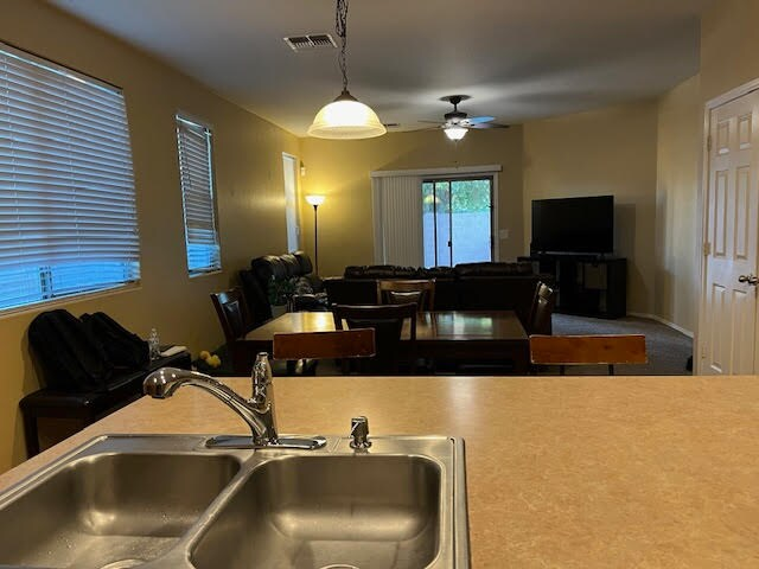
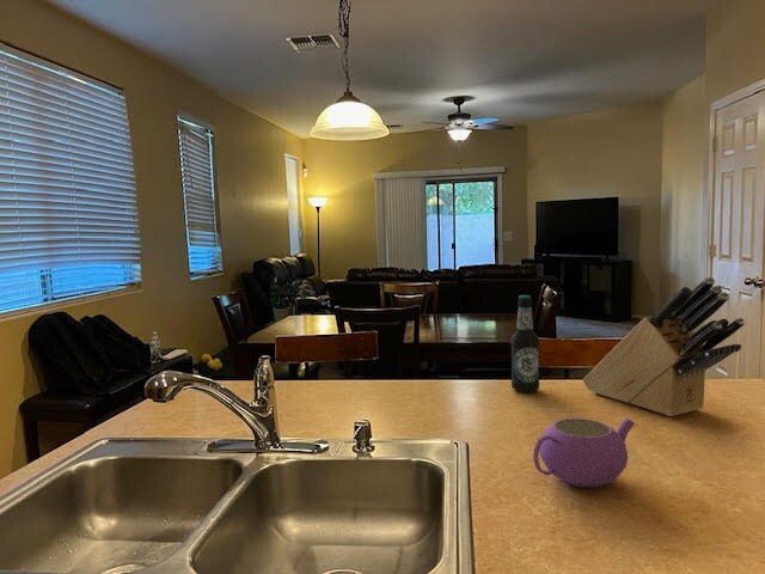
+ bottle [509,294,540,393]
+ knife block [582,276,746,417]
+ teapot [532,417,636,488]
